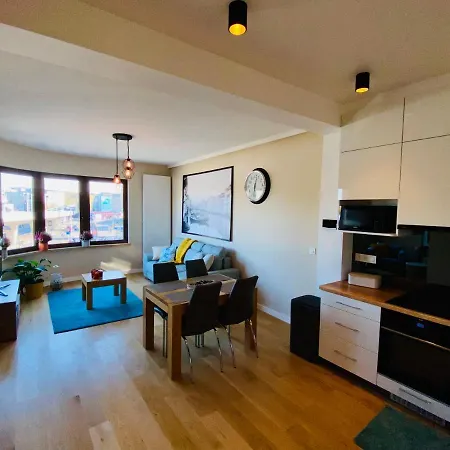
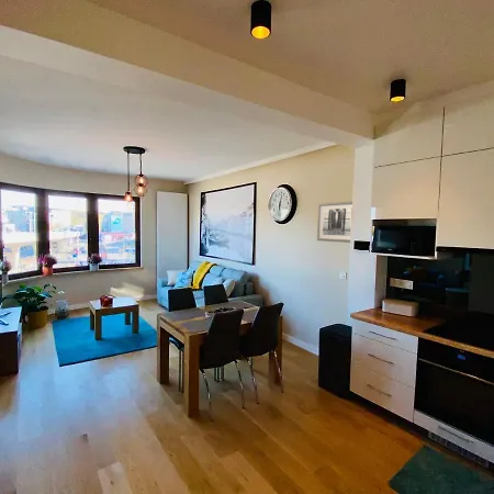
+ wall art [316,200,353,244]
